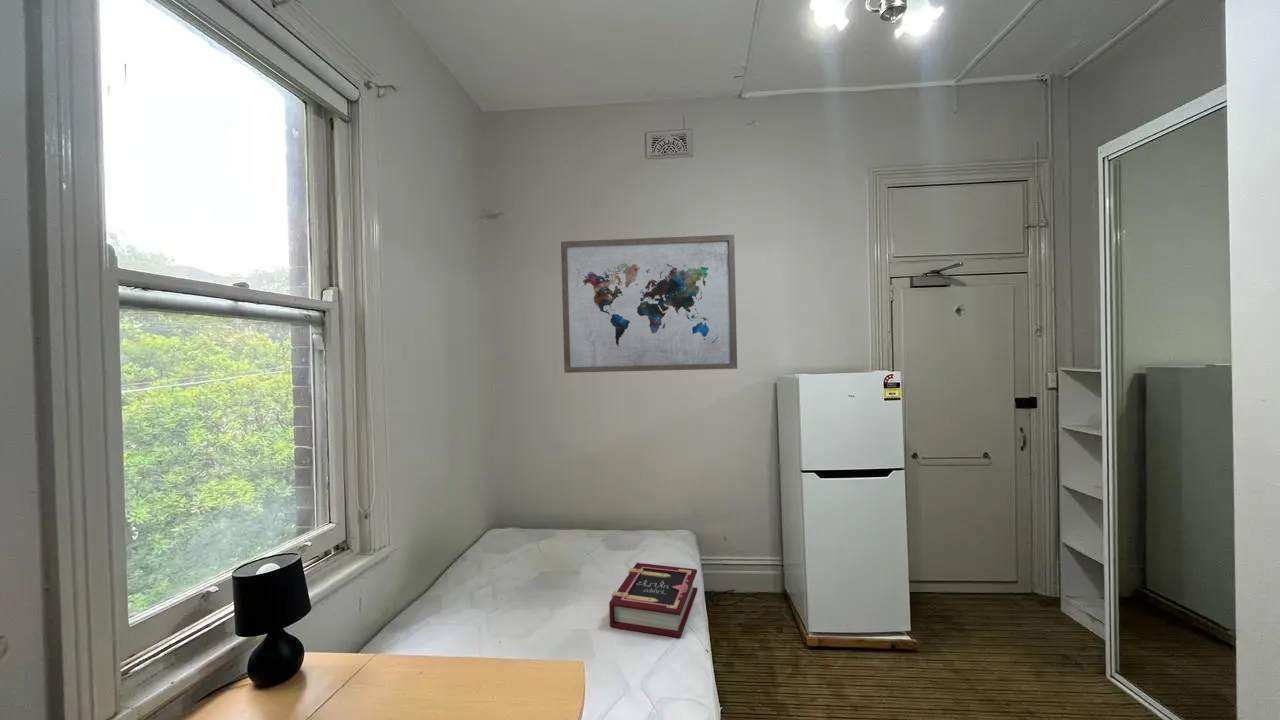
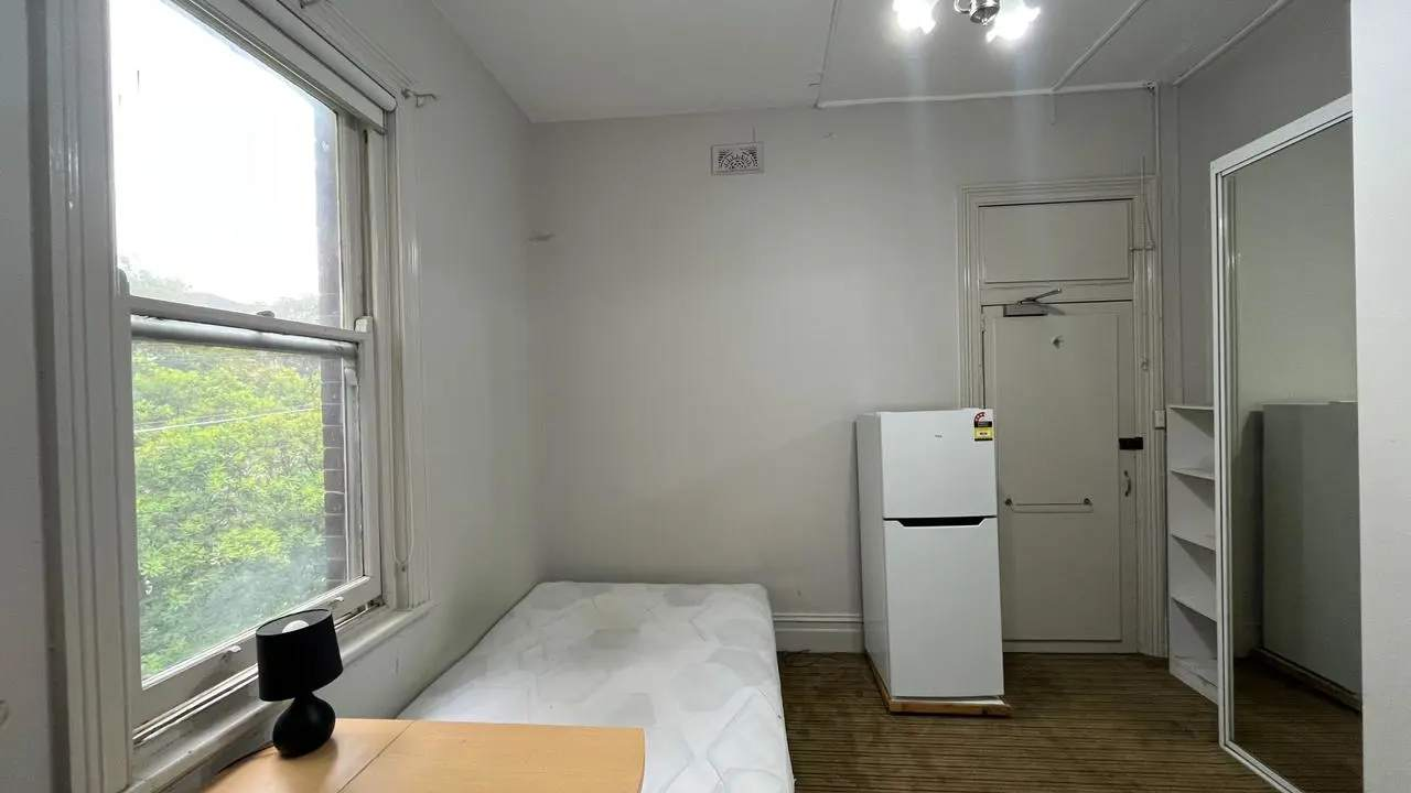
- wall art [560,234,738,374]
- book [608,562,698,639]
